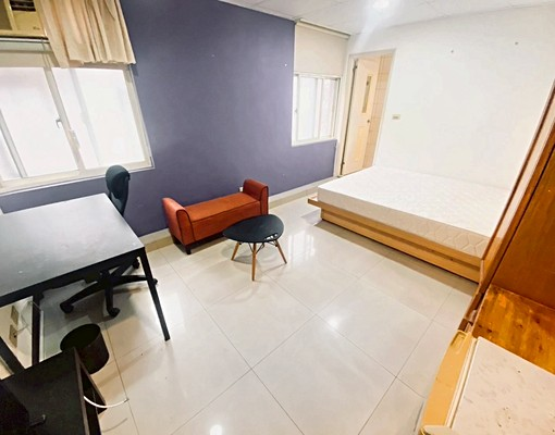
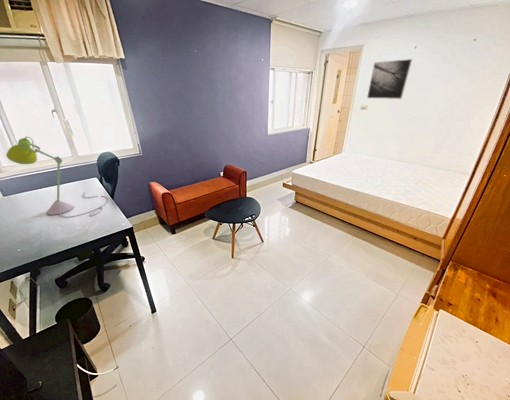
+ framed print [366,58,413,100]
+ desk lamp [5,136,109,218]
